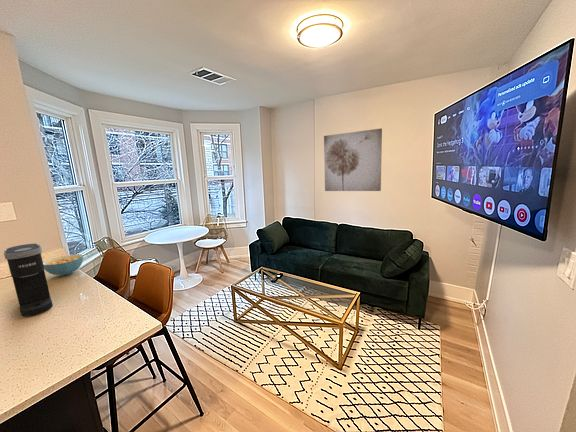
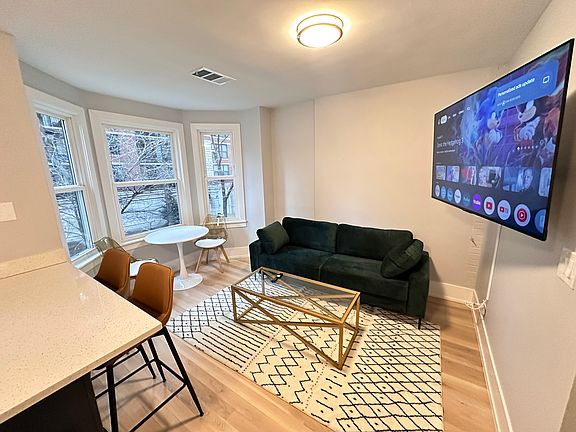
- cereal bowl [43,253,84,277]
- wall art [323,127,383,192]
- coffee maker [3,243,54,317]
